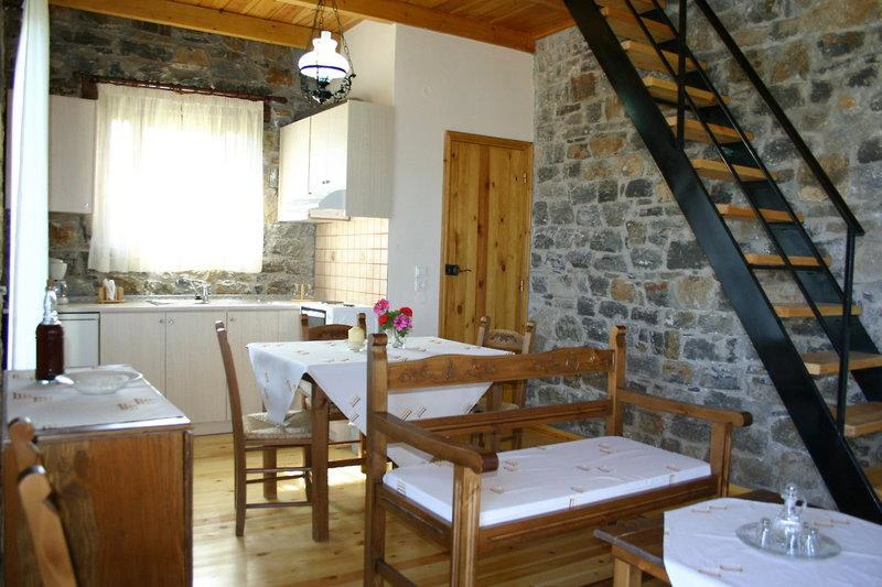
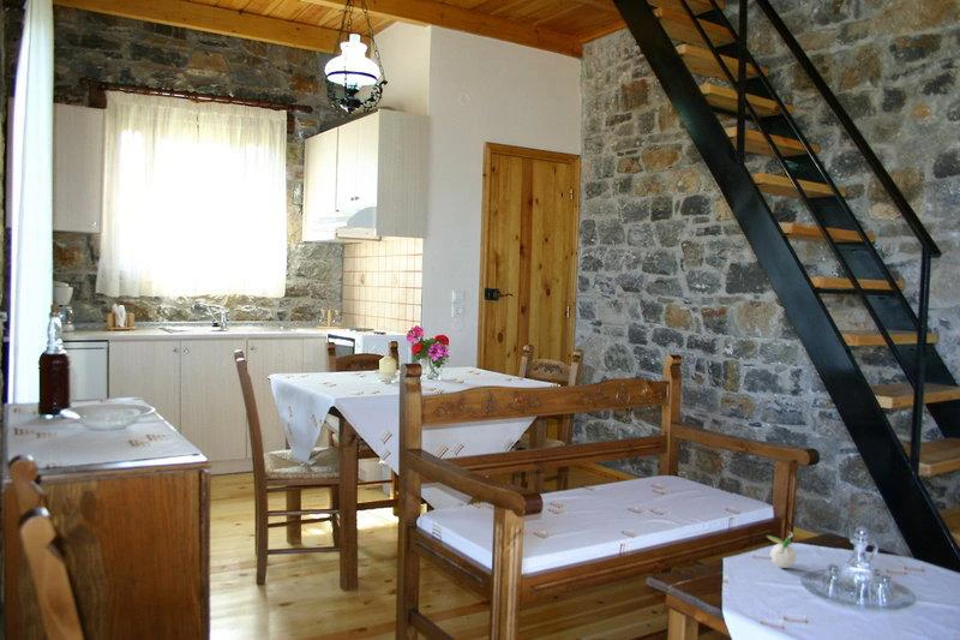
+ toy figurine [766,531,797,569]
